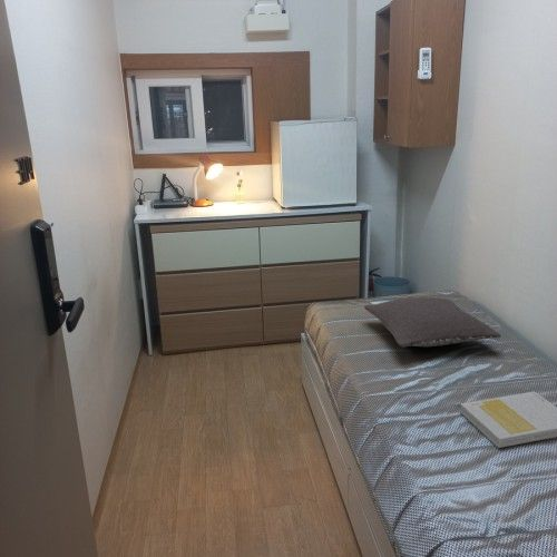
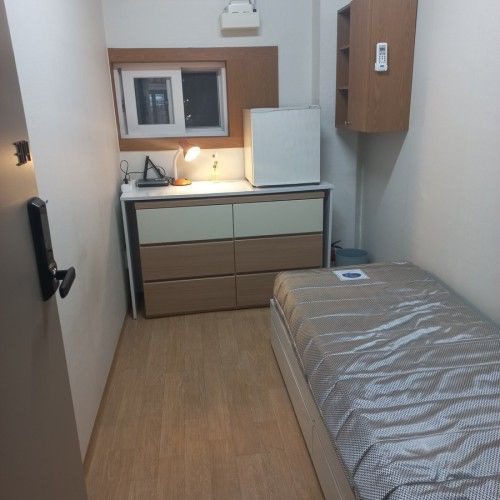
- book [459,390,557,449]
- pillow [363,296,501,348]
